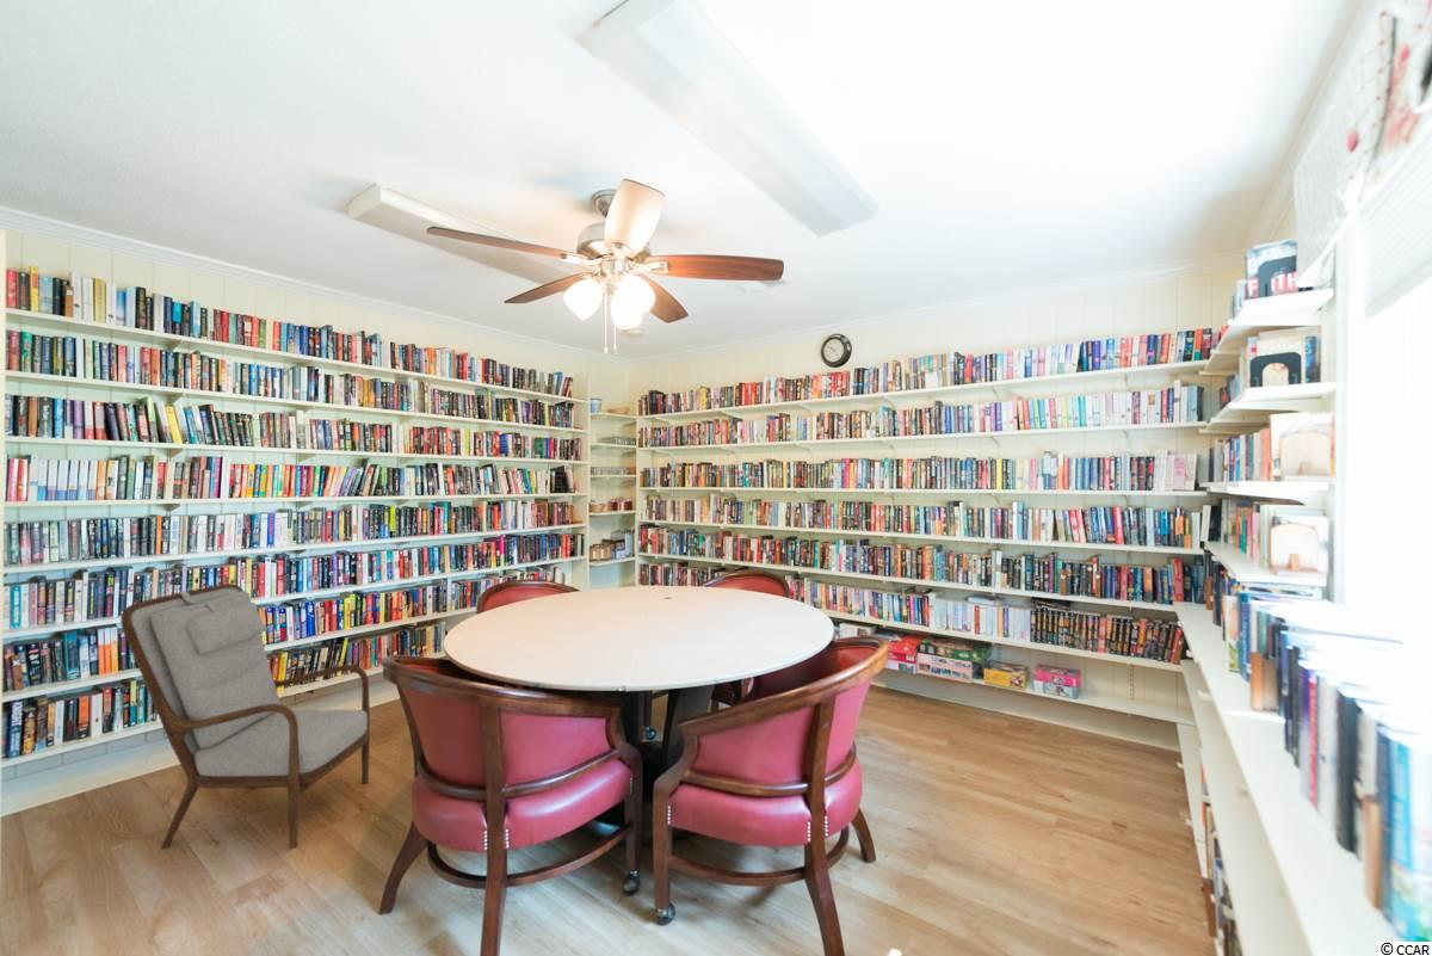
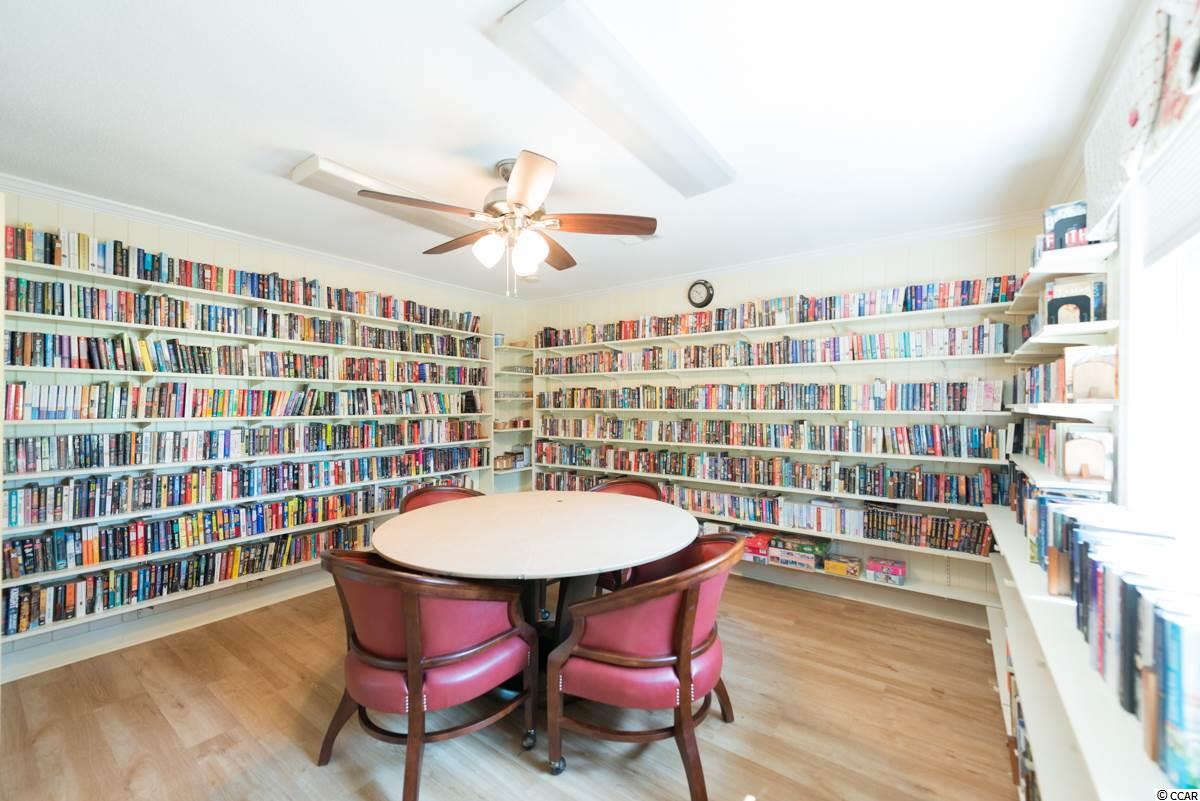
- armchair [119,582,371,850]
